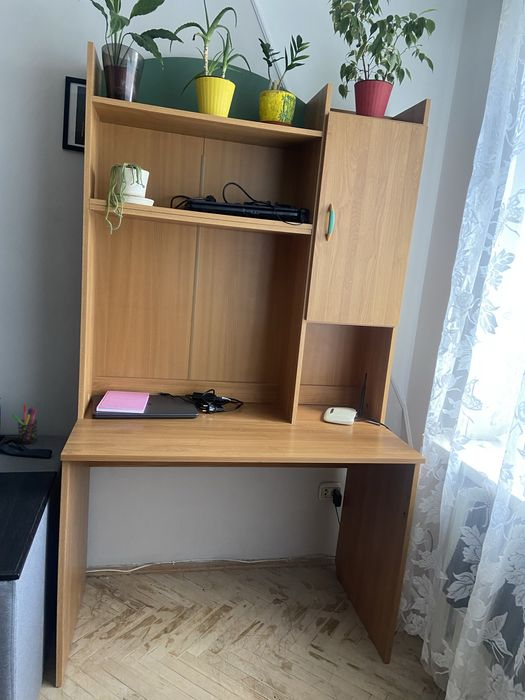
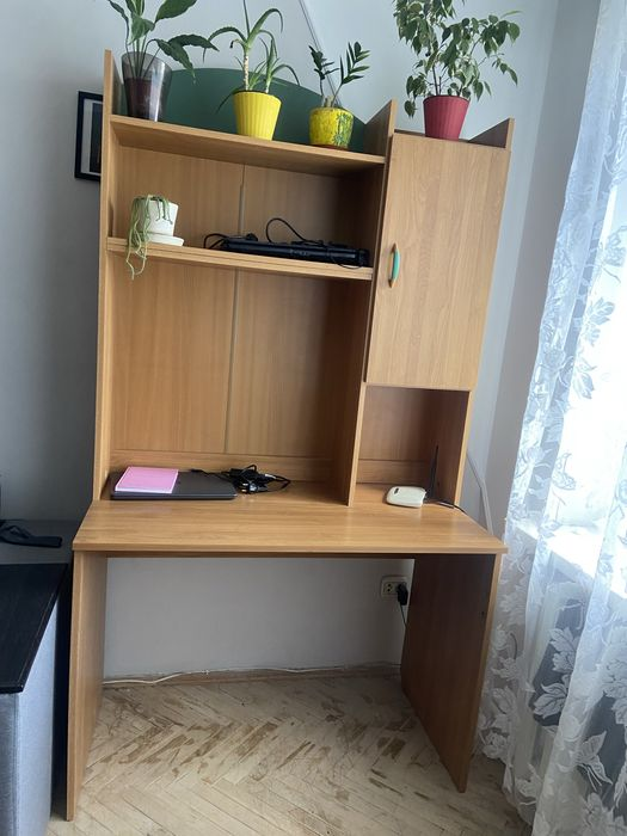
- pen holder [12,404,38,445]
